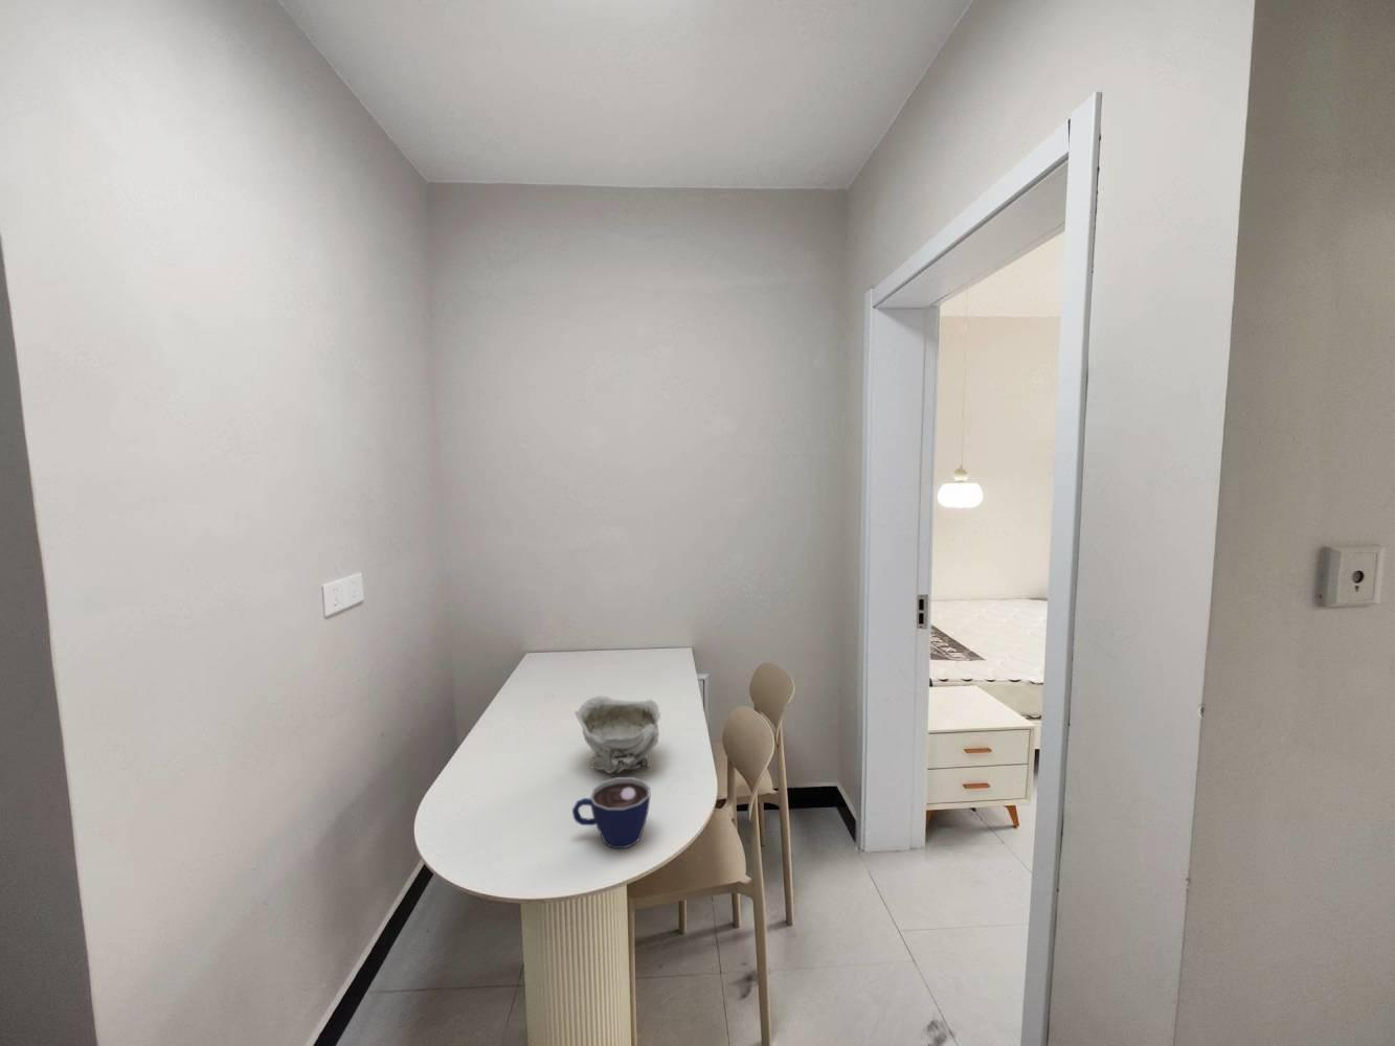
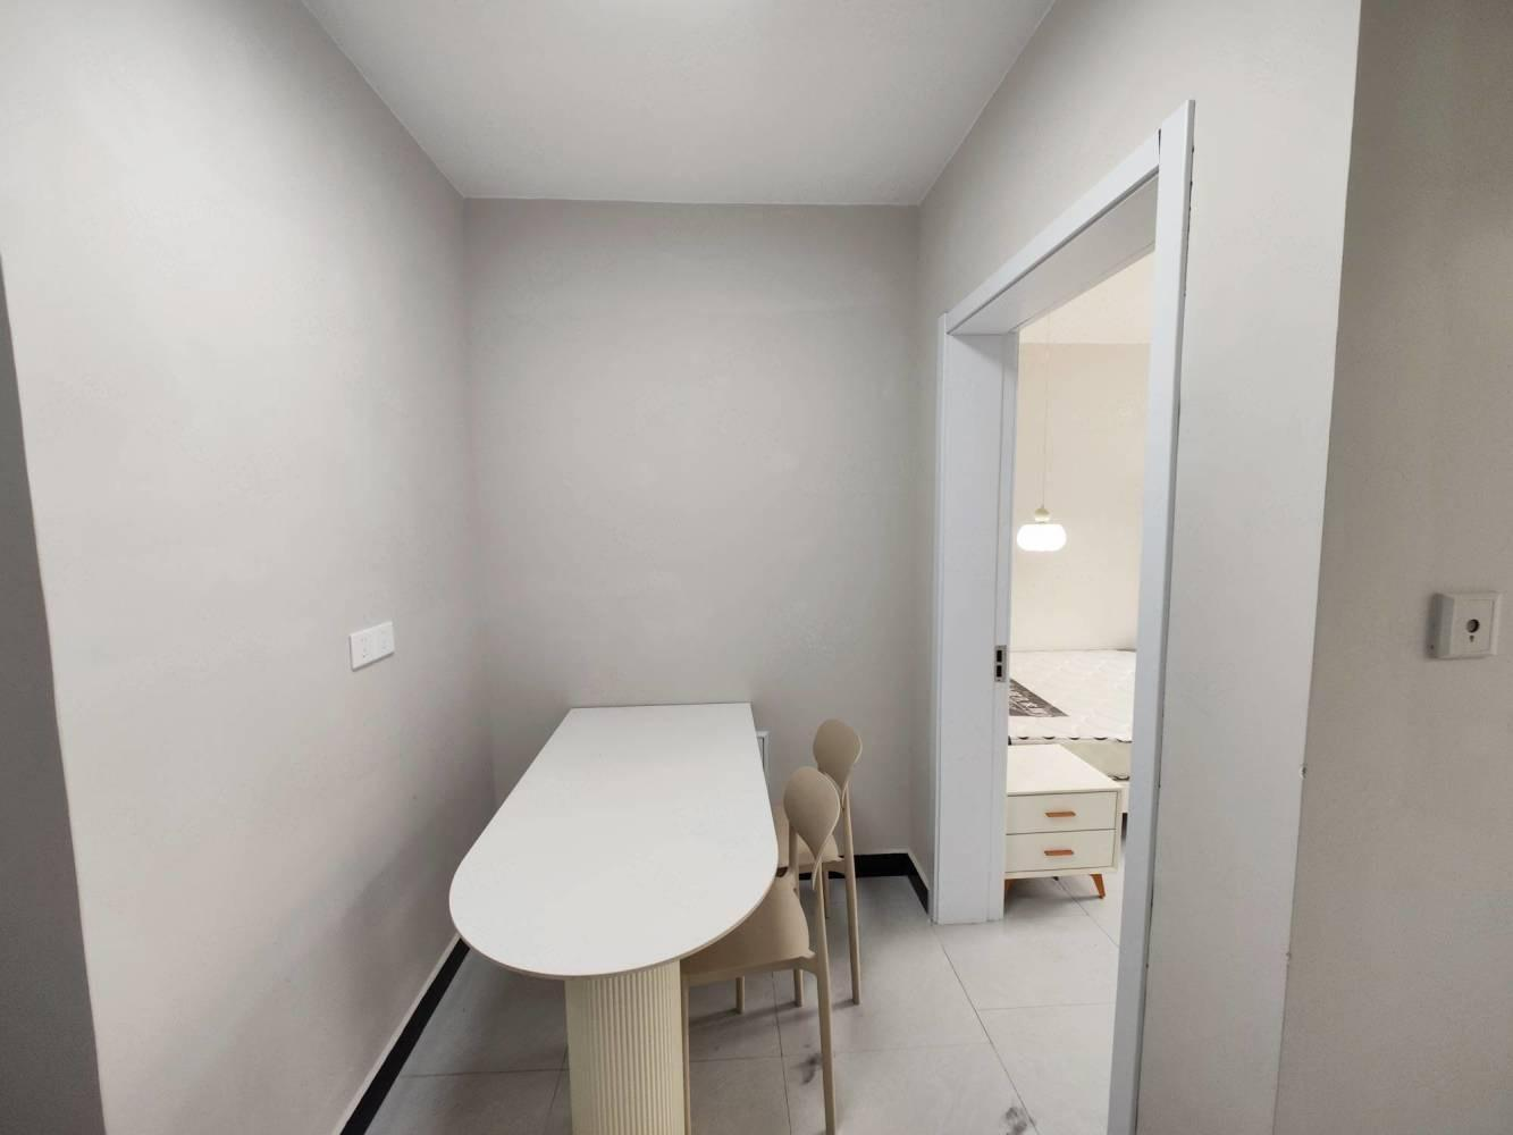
- bowl [574,694,662,778]
- cup [572,776,652,849]
